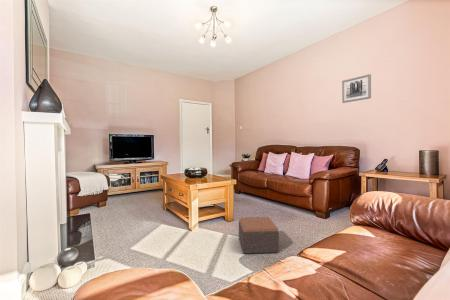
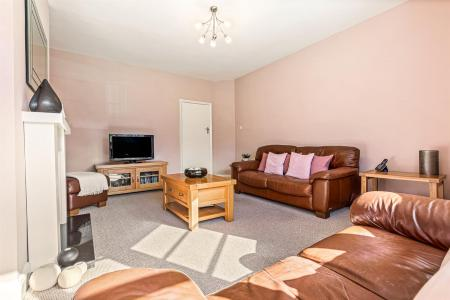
- footstool [238,216,280,255]
- wall art [341,73,372,104]
